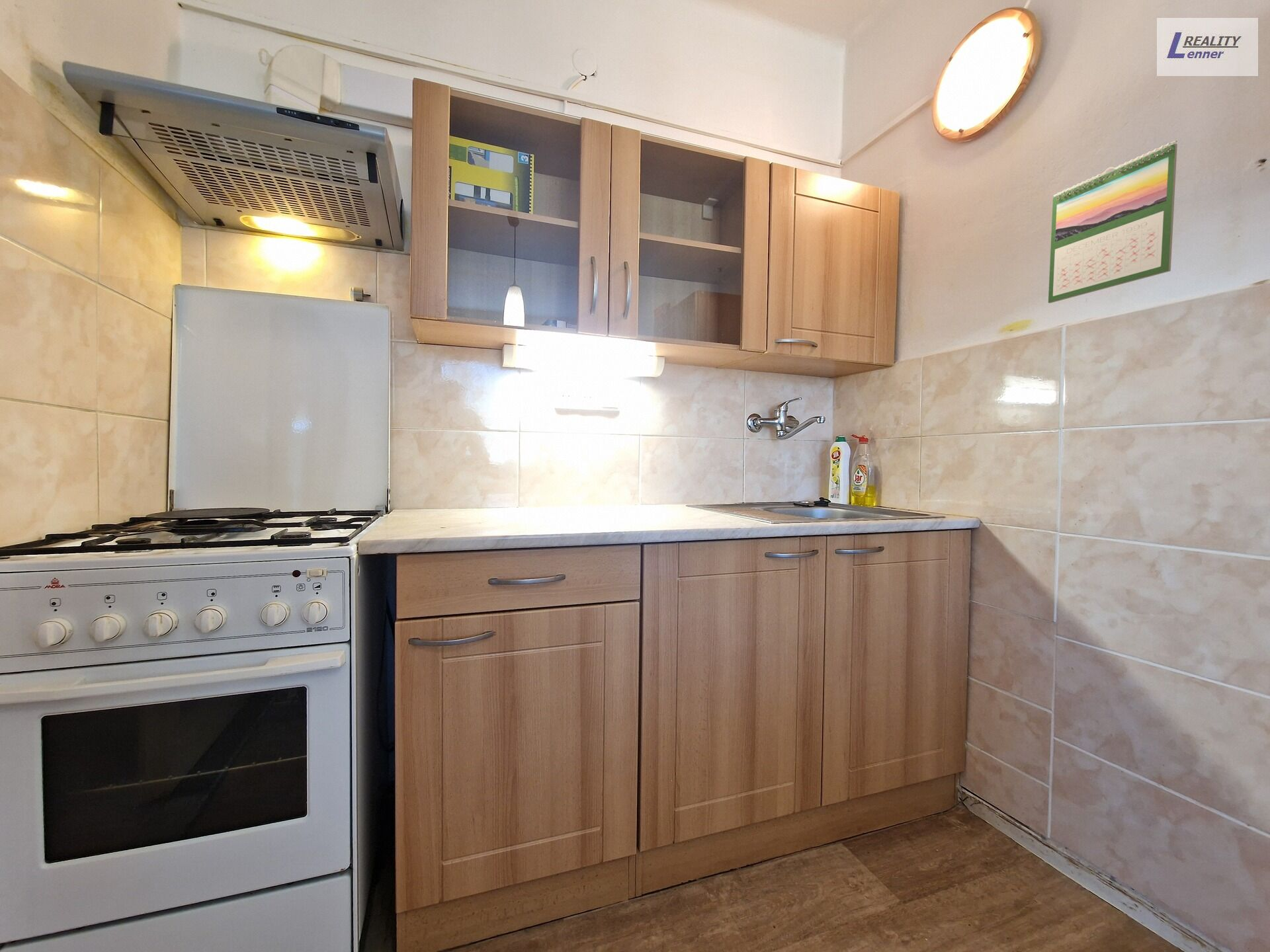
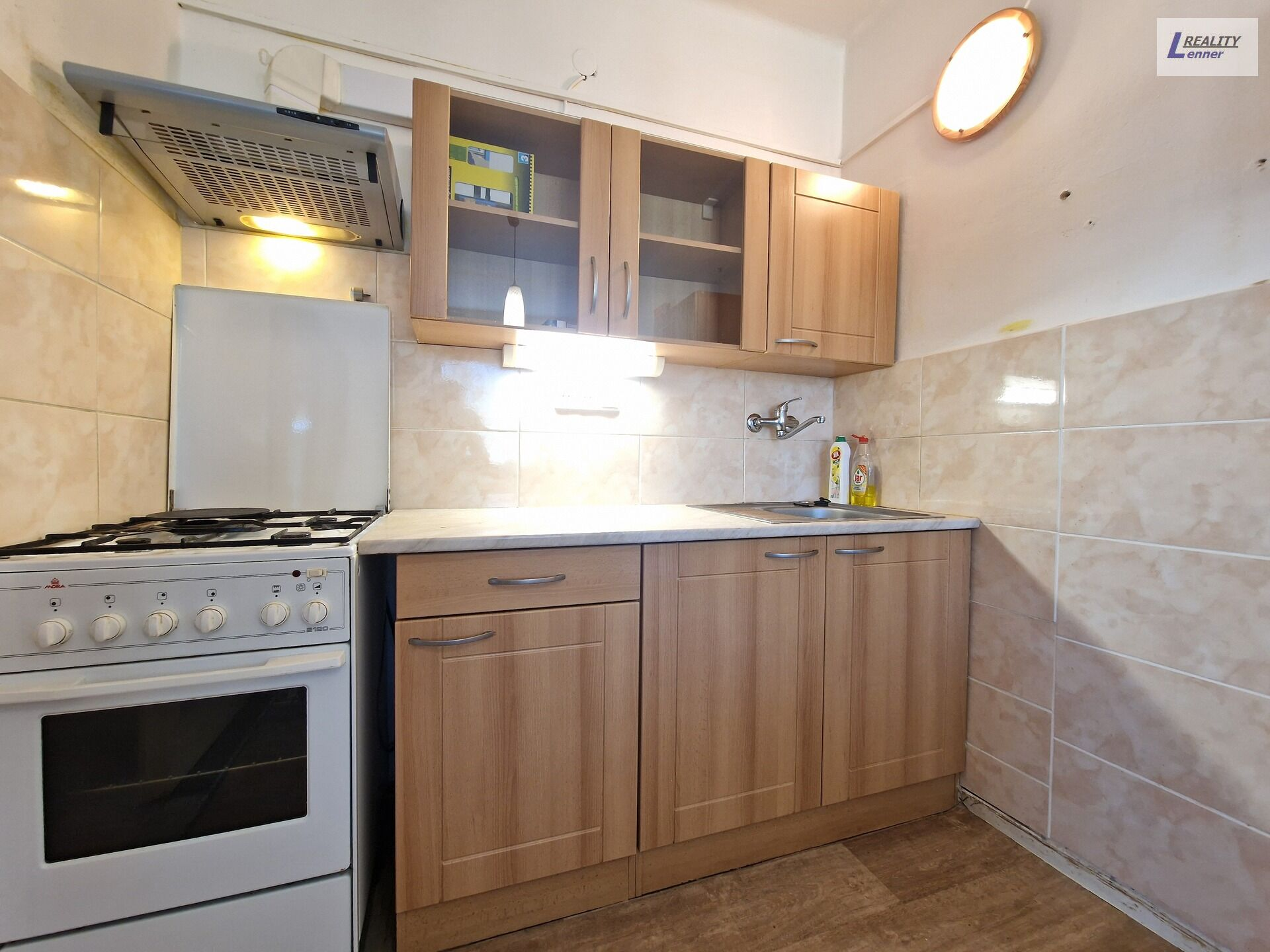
- calendar [1048,140,1178,303]
